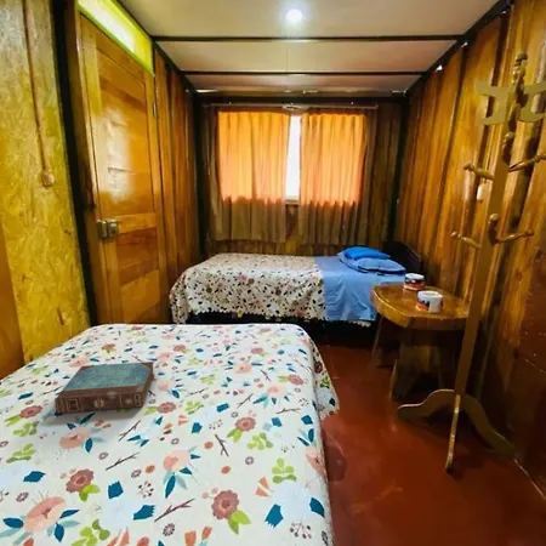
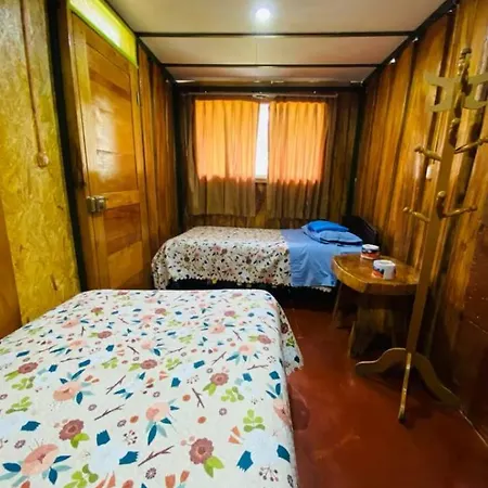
- book [53,360,155,415]
